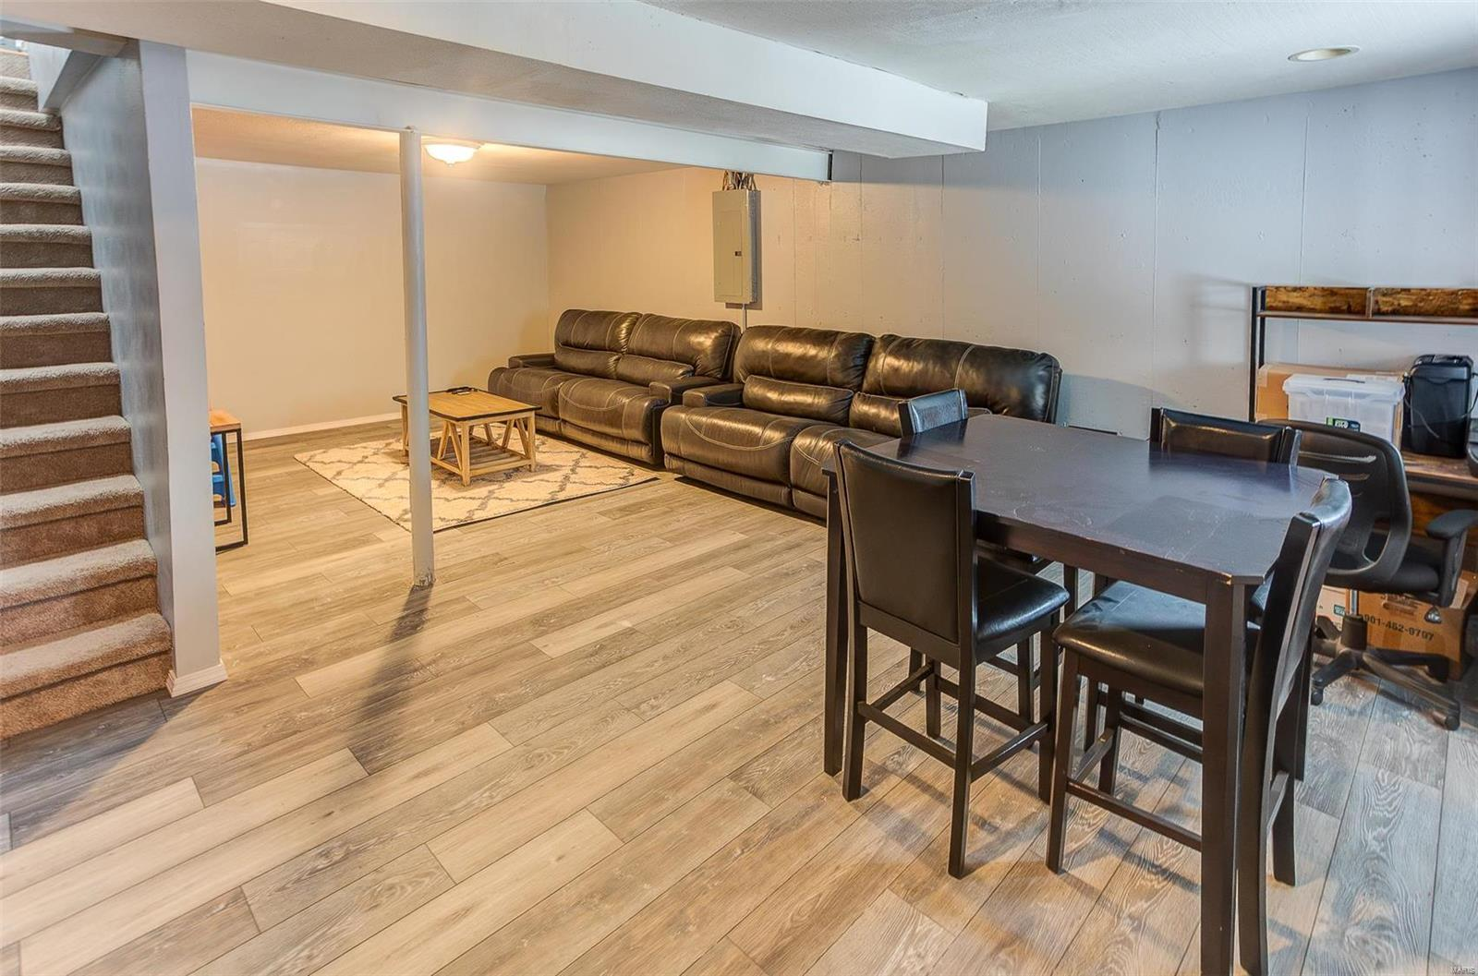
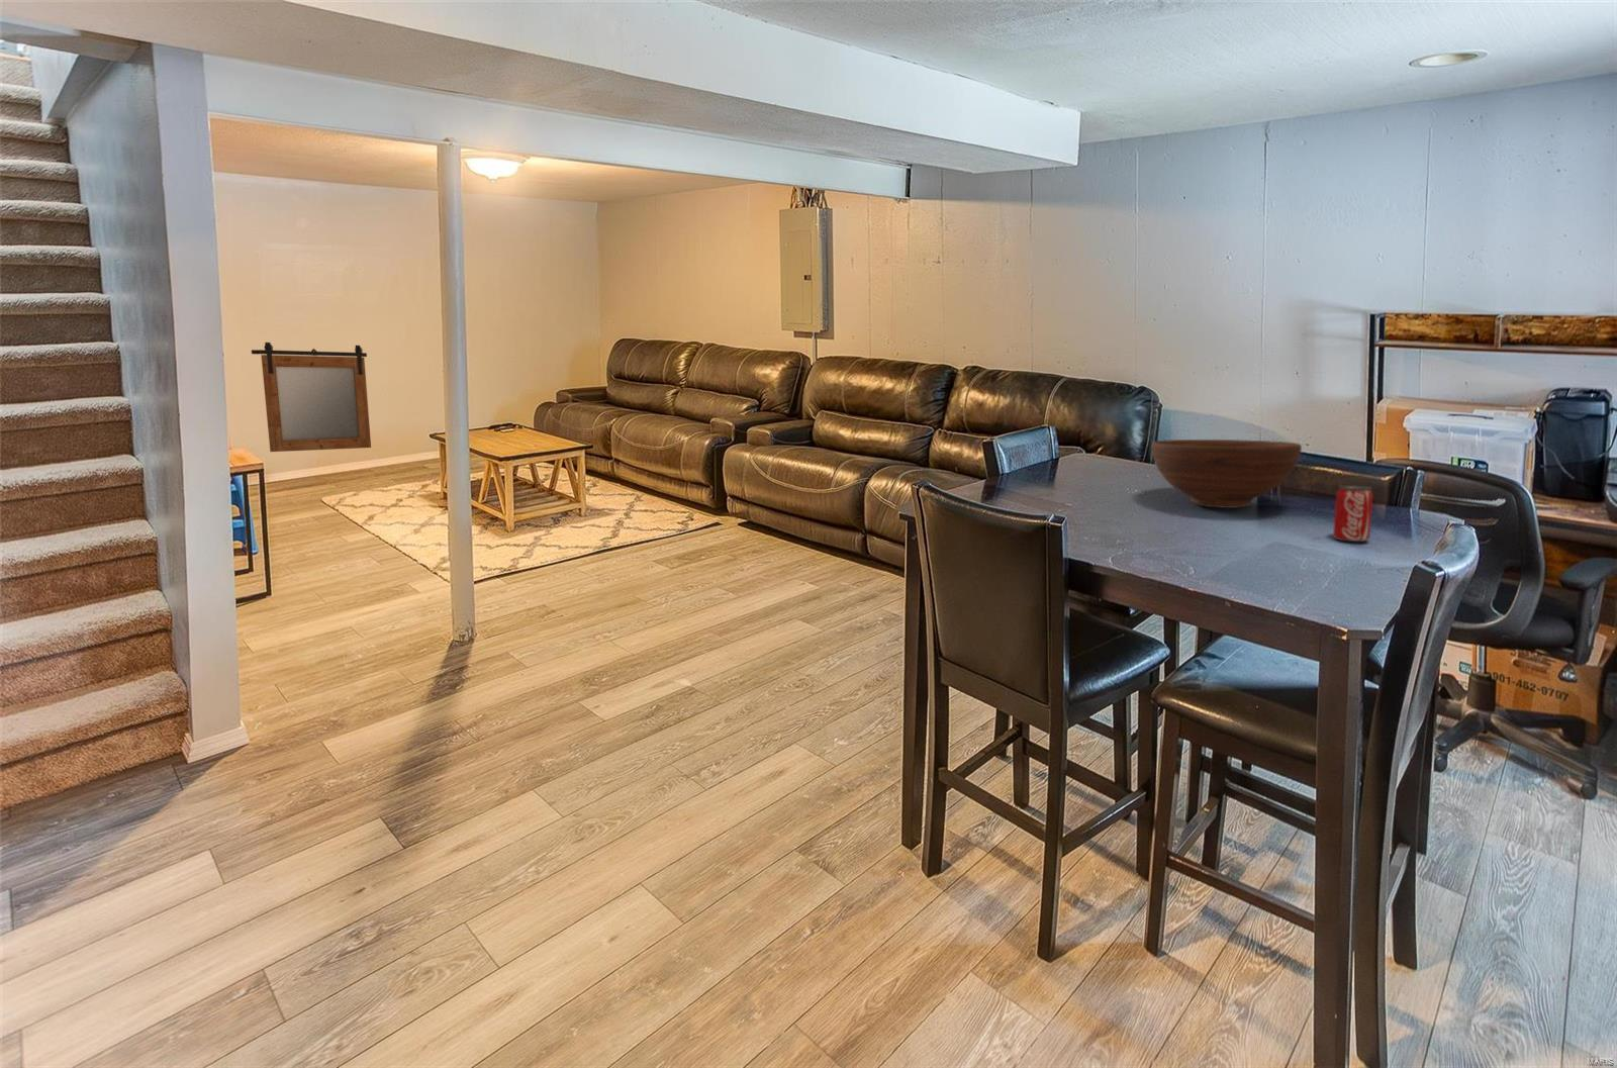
+ fruit bowl [1150,439,1302,509]
+ mirror [250,342,372,453]
+ beverage can [1332,484,1374,542]
